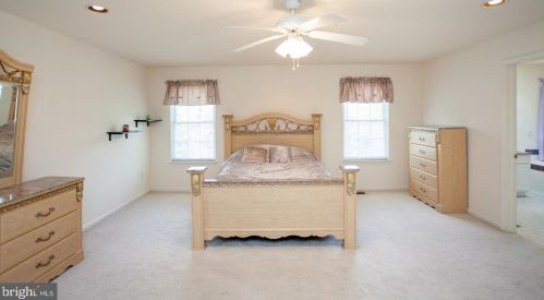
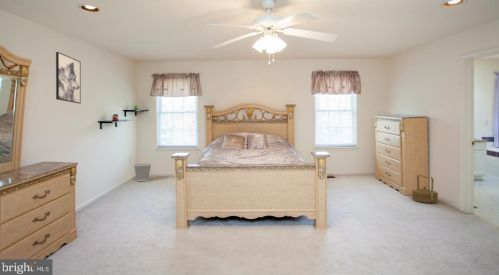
+ basket [411,174,439,204]
+ wastebasket [133,162,152,182]
+ wall art [55,51,82,105]
